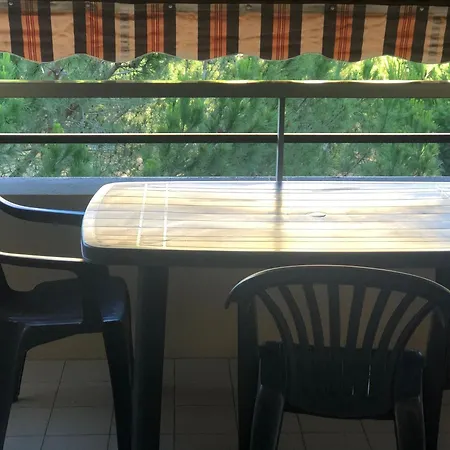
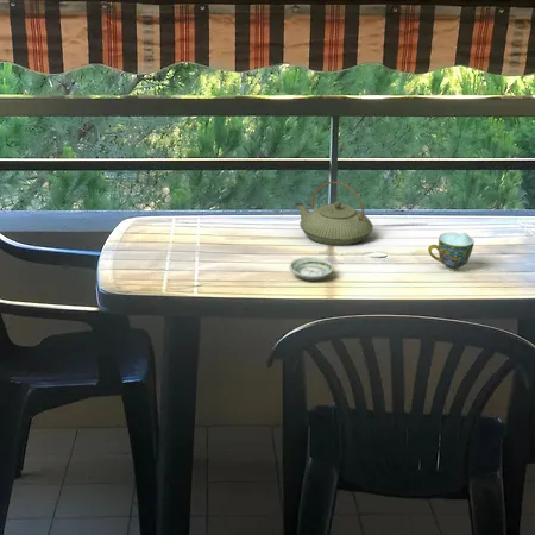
+ saucer [288,256,335,282]
+ teapot [295,181,374,246]
+ teacup [427,231,476,272]
